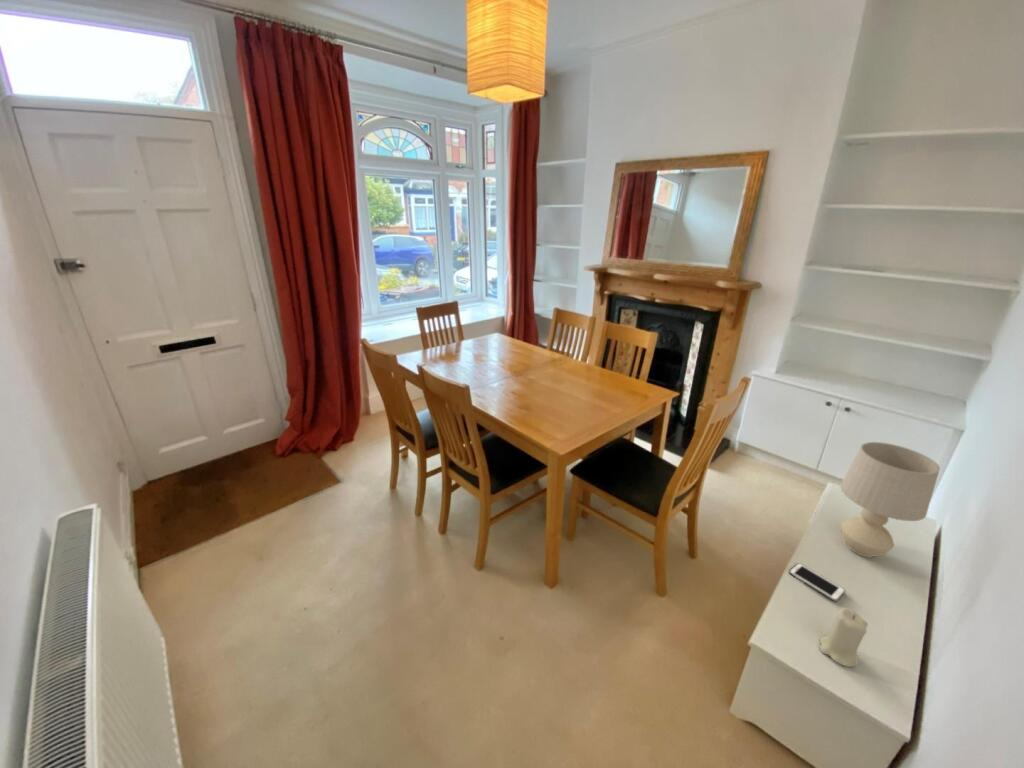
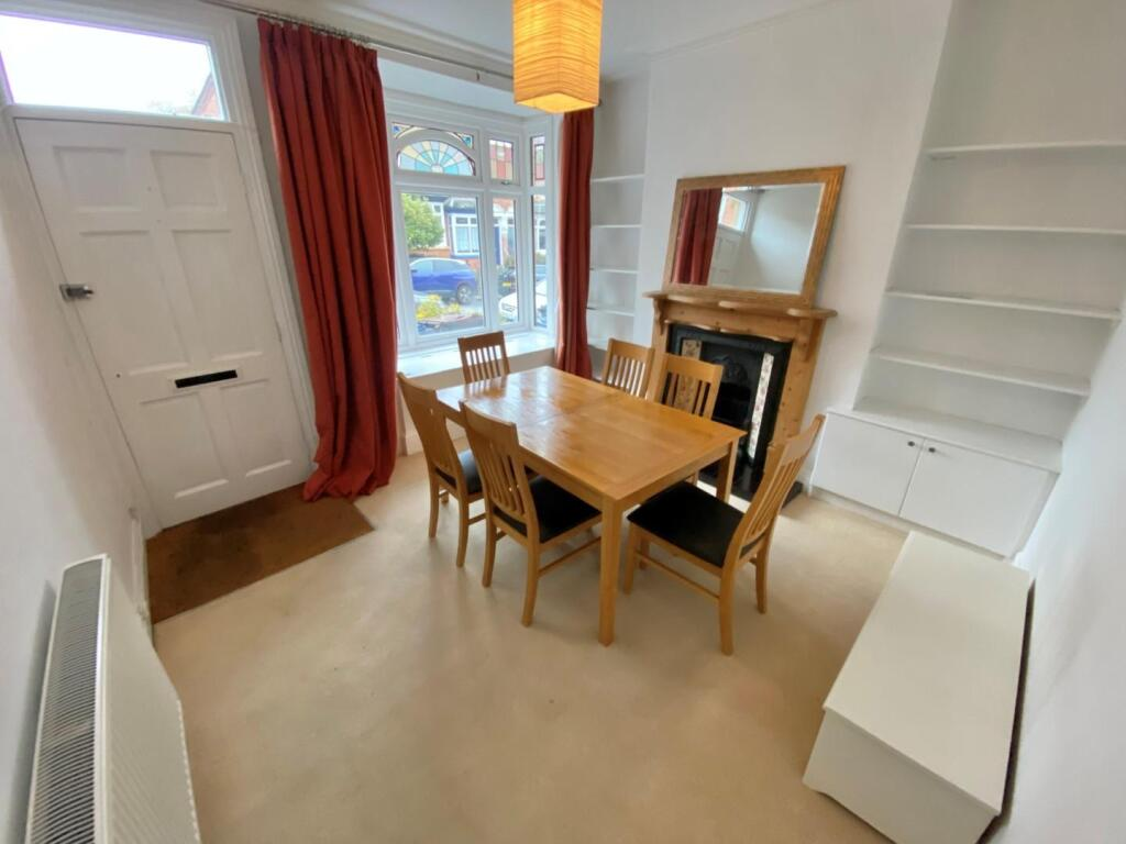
- table lamp [839,441,941,558]
- cell phone [788,562,846,603]
- candle [819,607,869,668]
